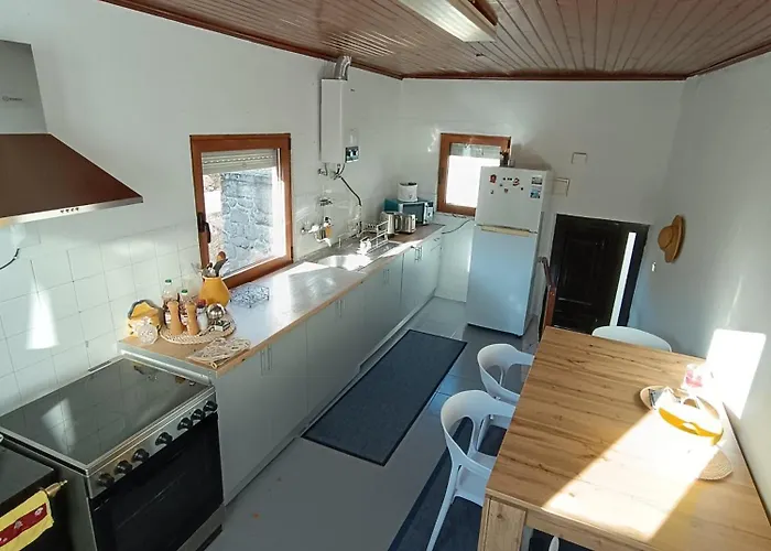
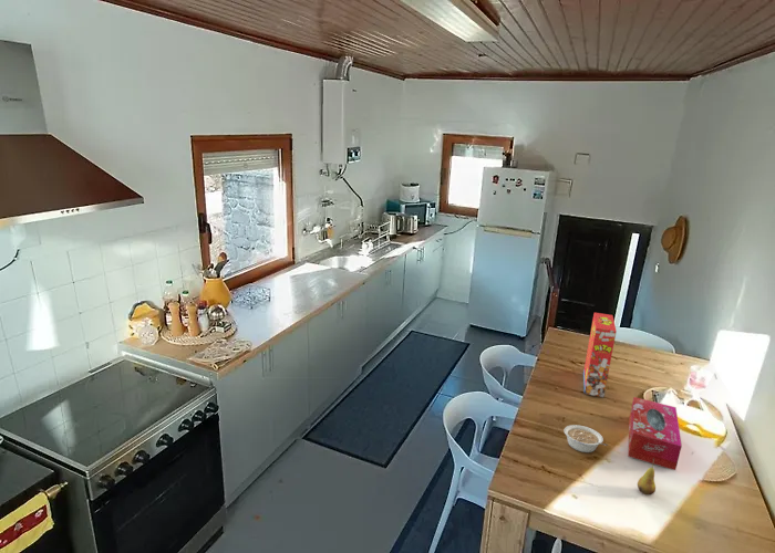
+ legume [562,424,609,453]
+ cereal box [582,312,618,398]
+ tissue box [627,396,683,471]
+ fruit [637,458,657,497]
